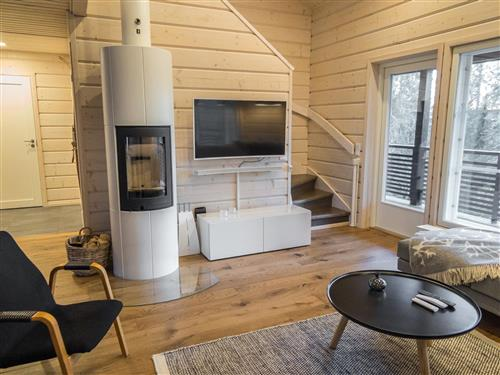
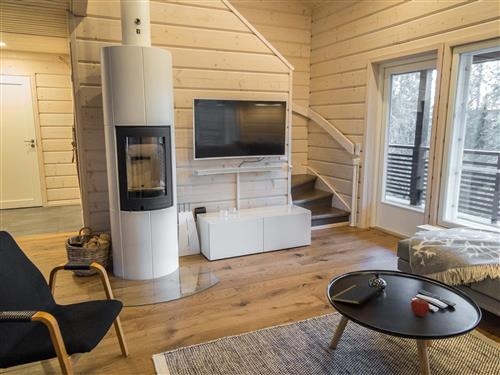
+ notepad [329,284,382,305]
+ apple [410,298,430,317]
